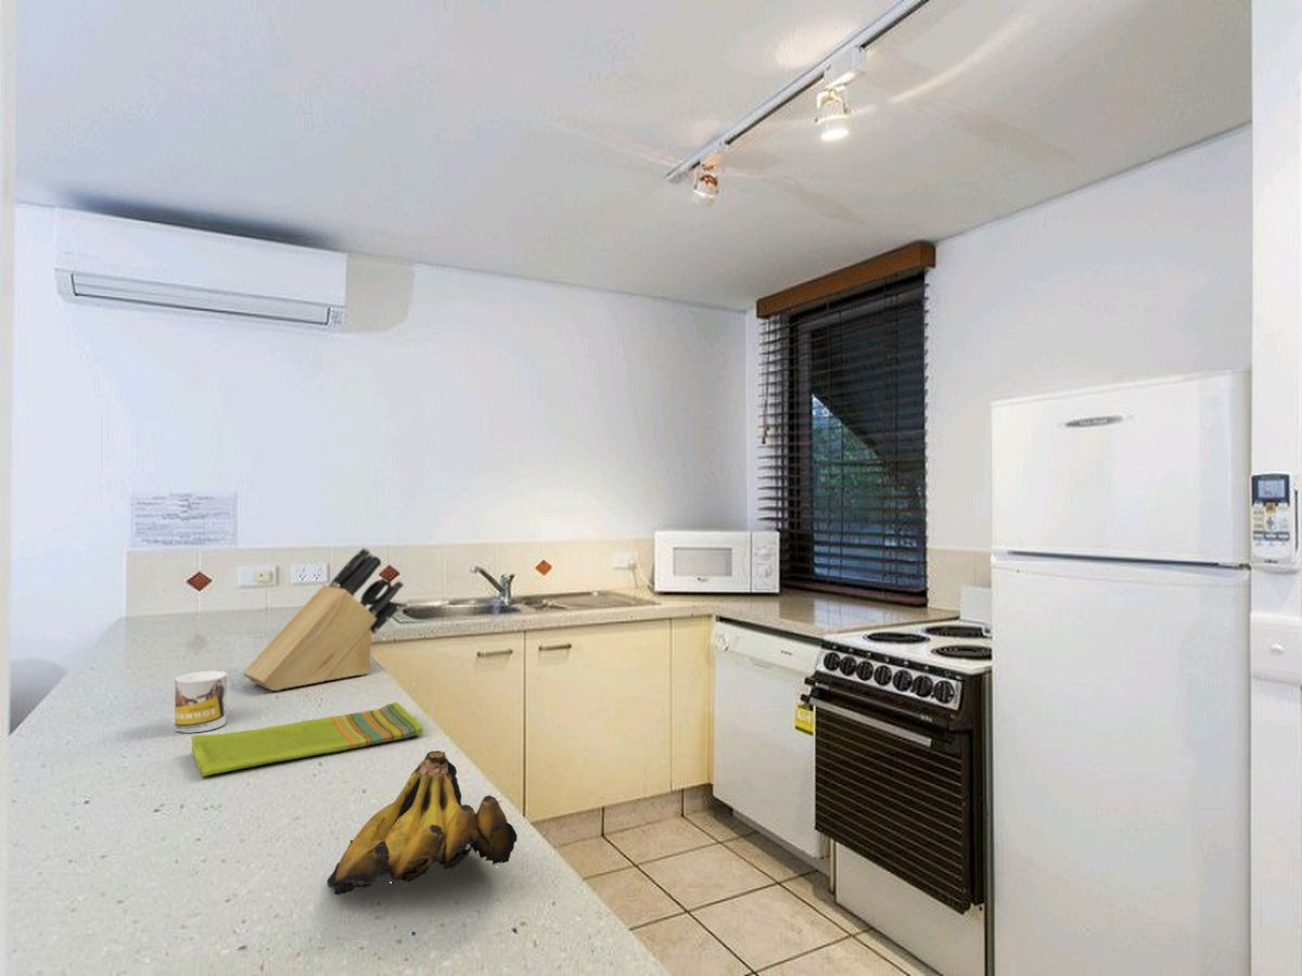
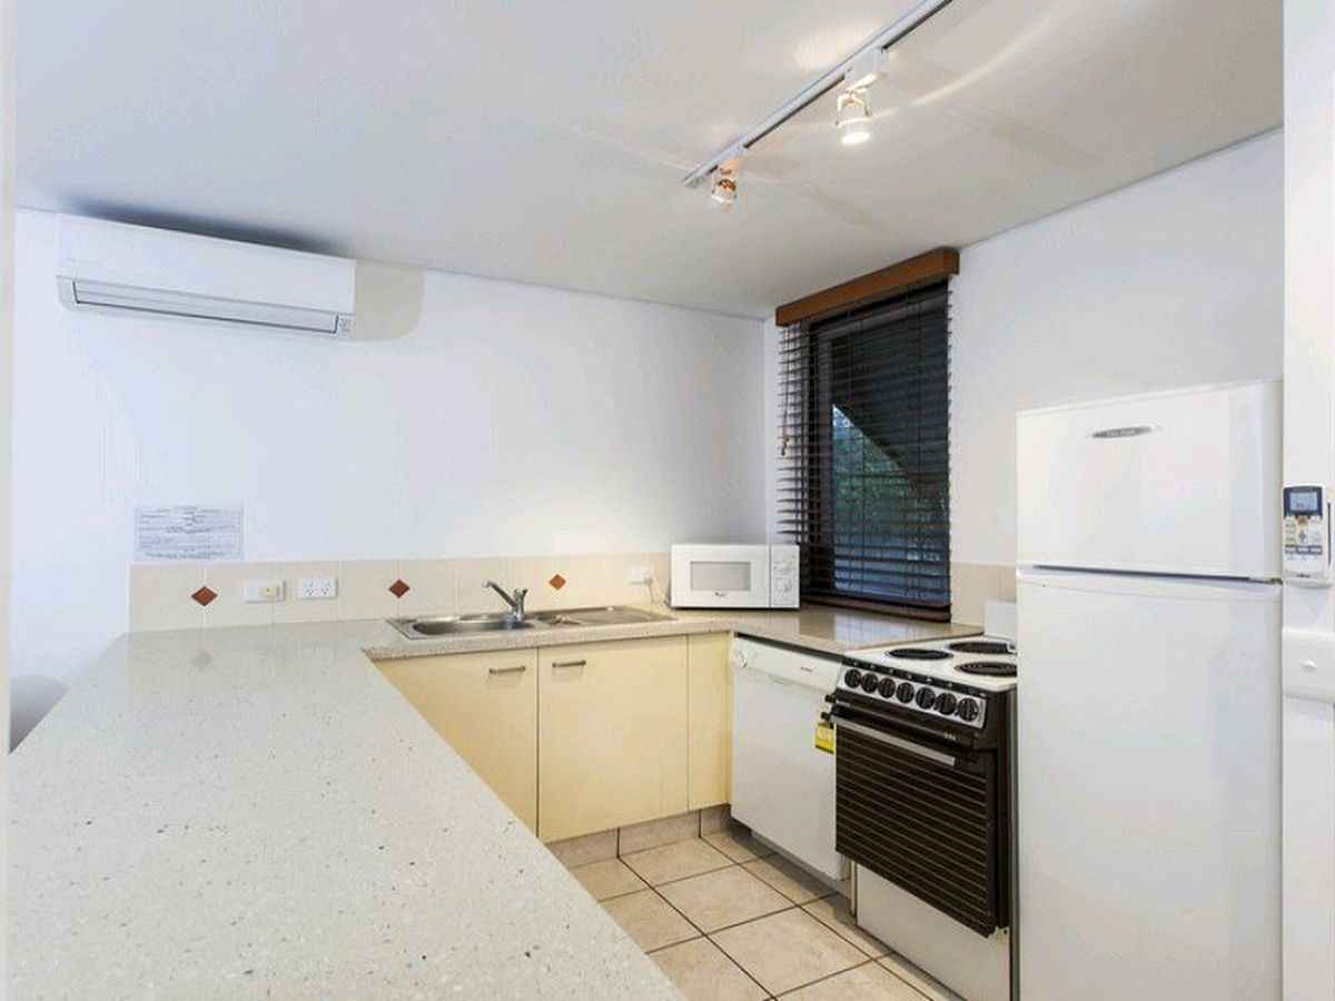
- banana bunch [326,749,519,896]
- knife block [242,547,405,692]
- mug [174,670,228,733]
- dish towel [191,701,423,778]
